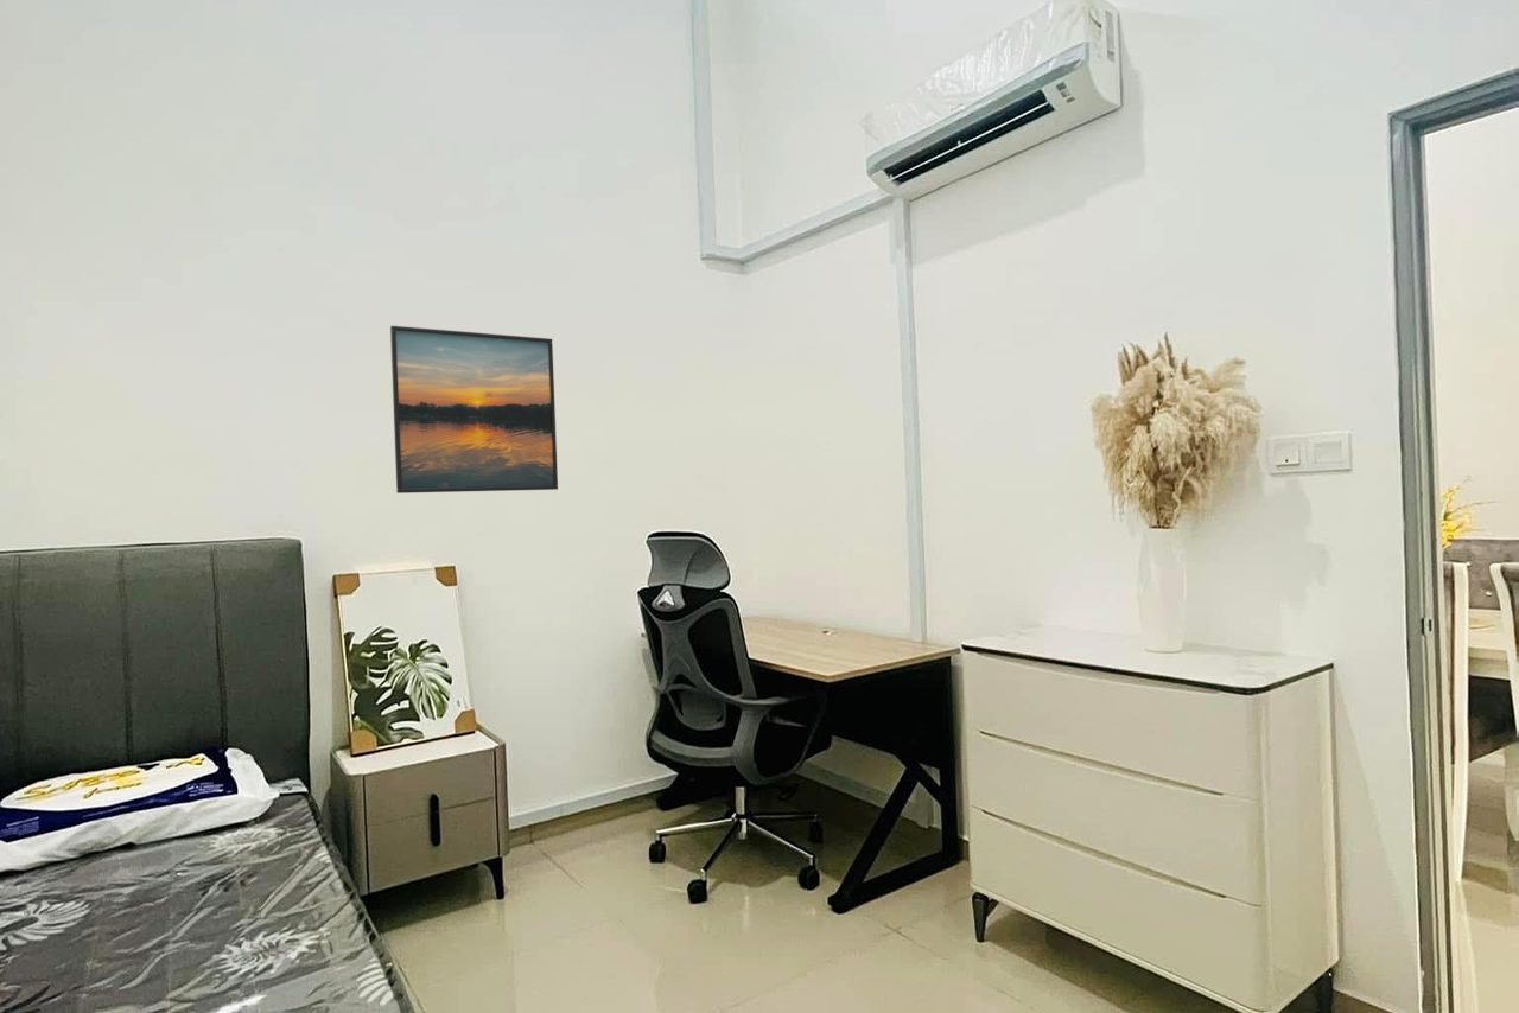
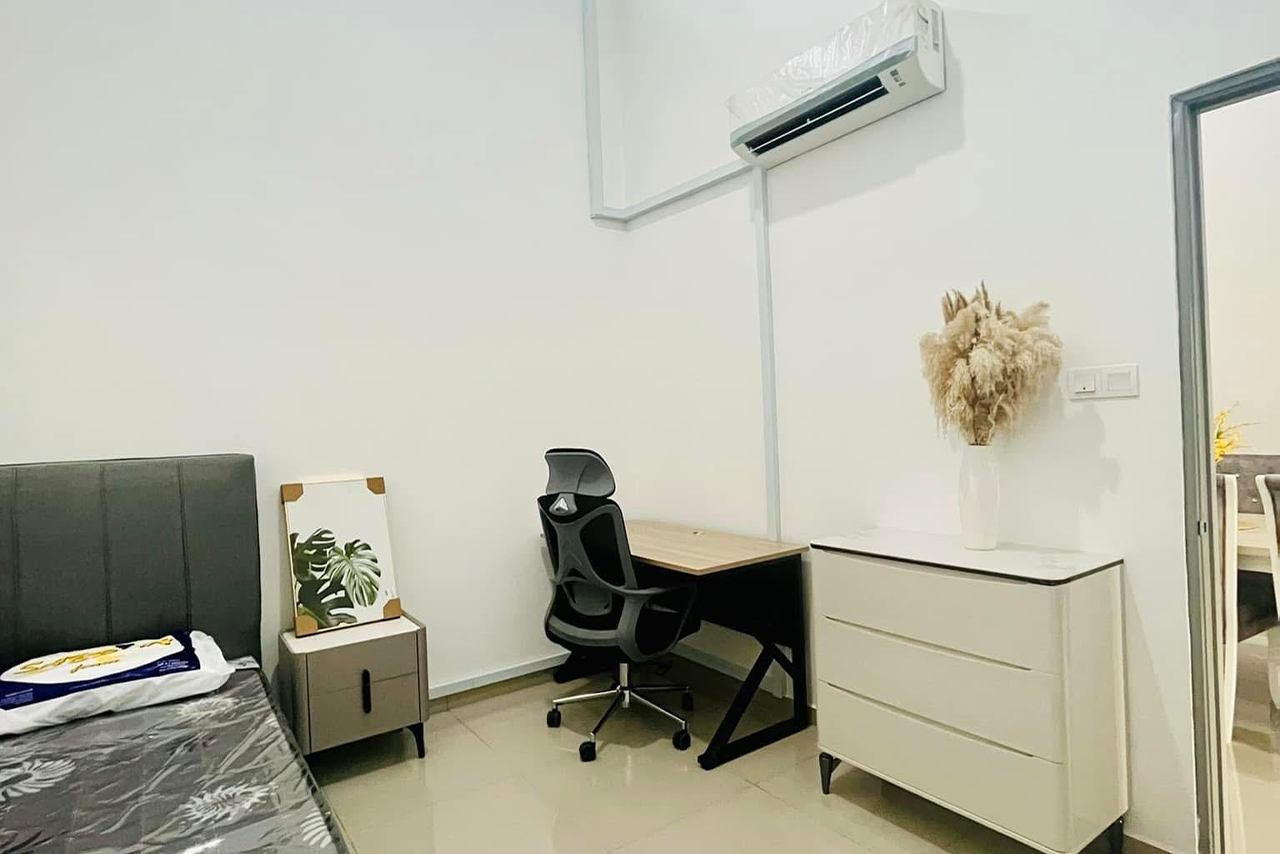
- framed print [389,325,559,495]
